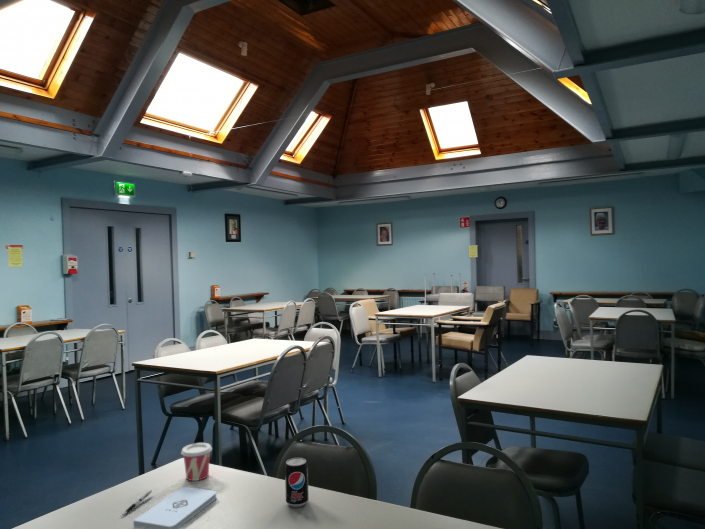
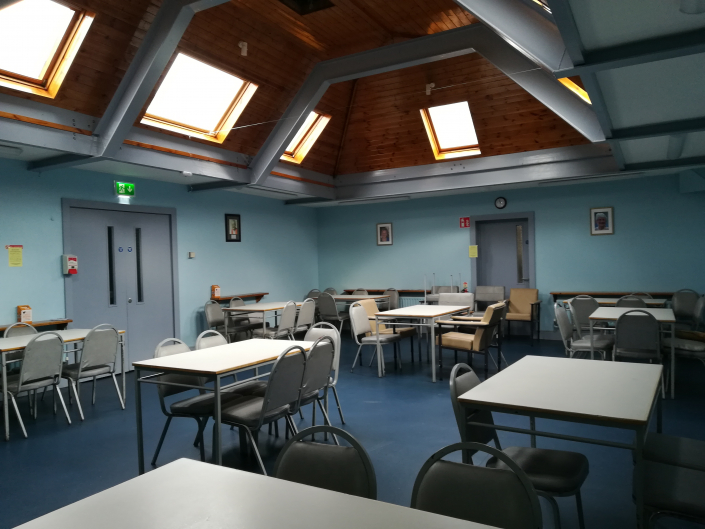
- beverage can [284,456,310,508]
- notepad [132,486,218,529]
- pen [121,489,153,517]
- cup [180,442,213,482]
